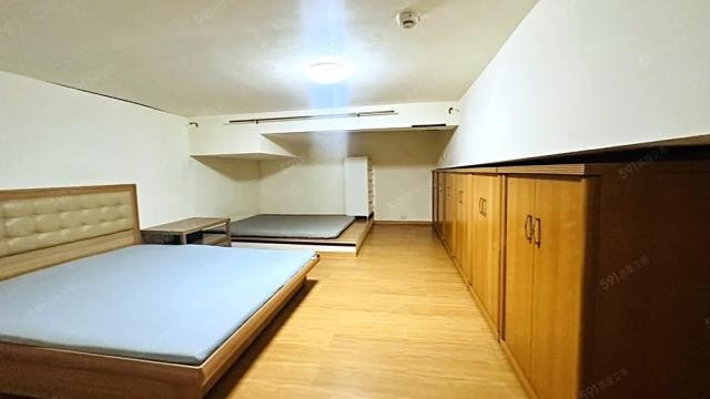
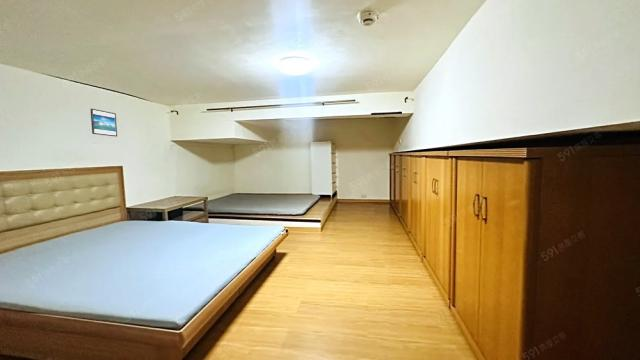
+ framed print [89,108,118,138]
